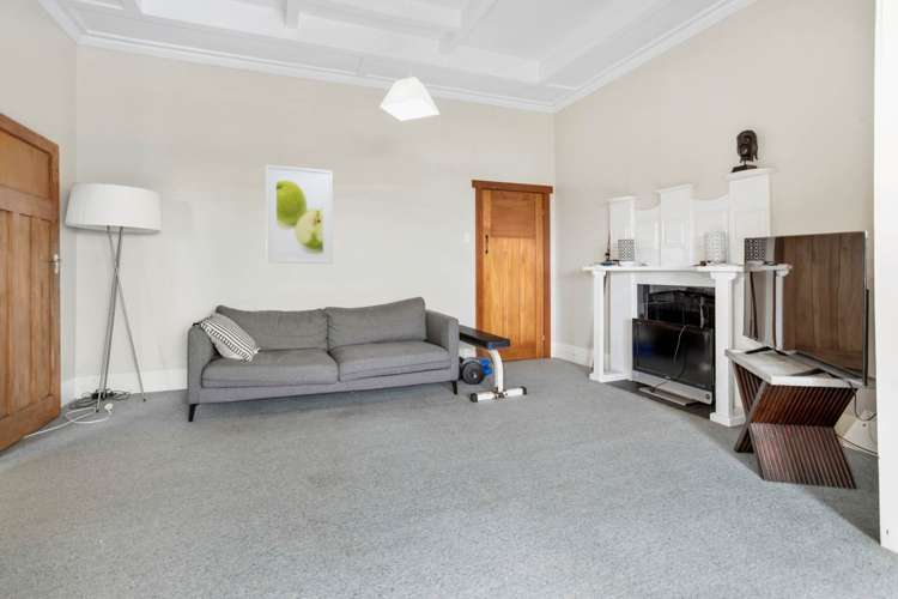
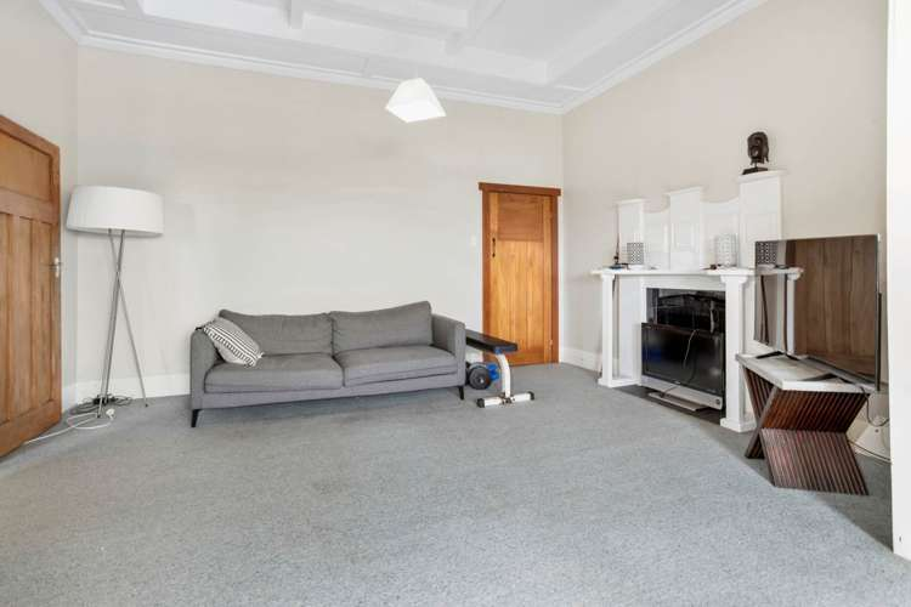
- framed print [265,164,334,265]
